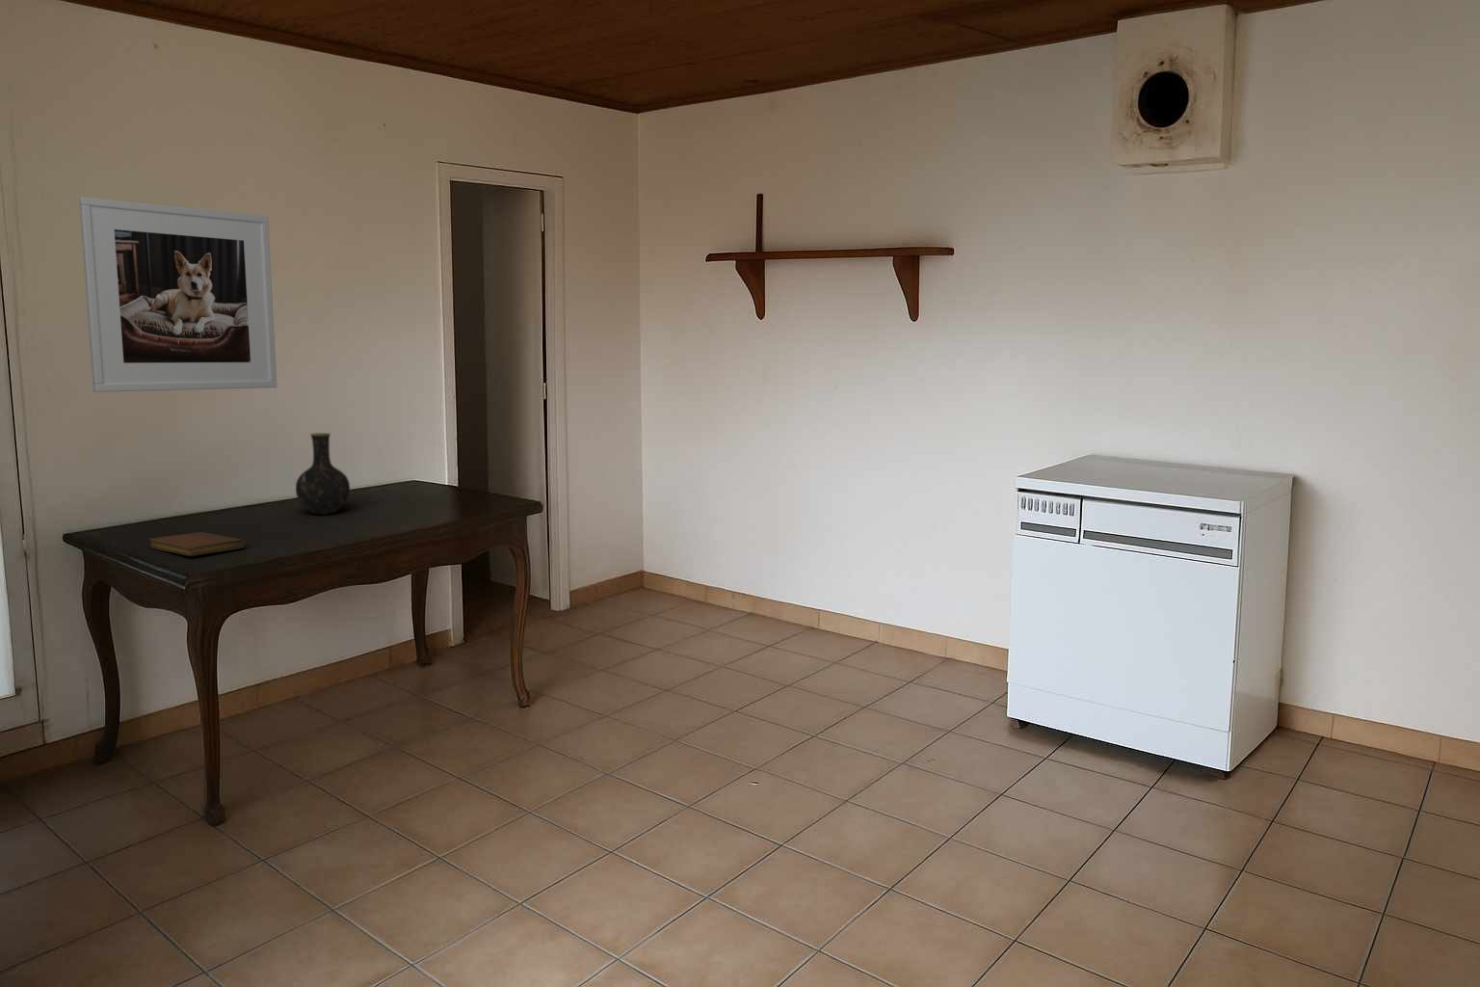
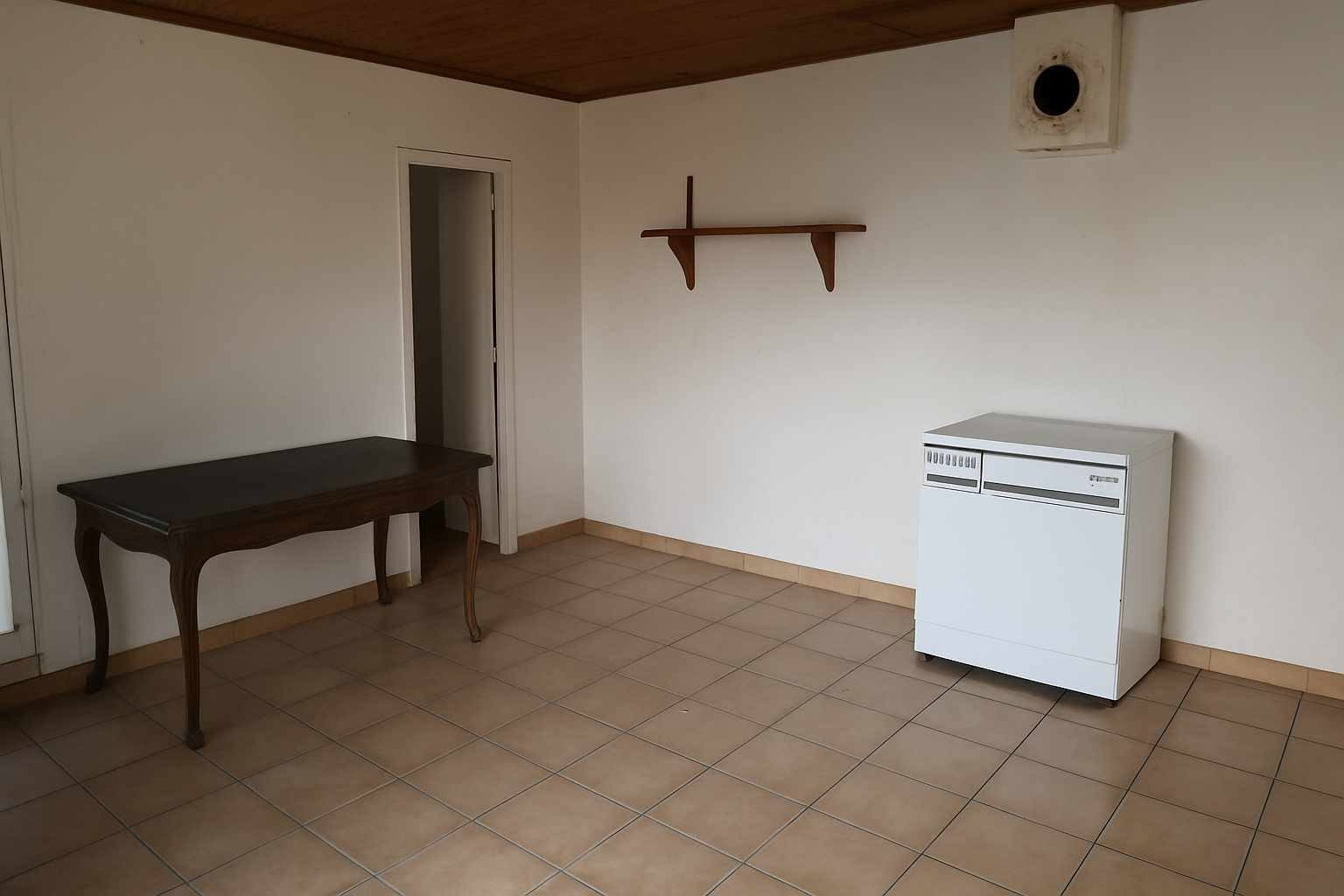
- vase [295,432,350,516]
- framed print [78,196,278,393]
- notebook [149,531,246,557]
